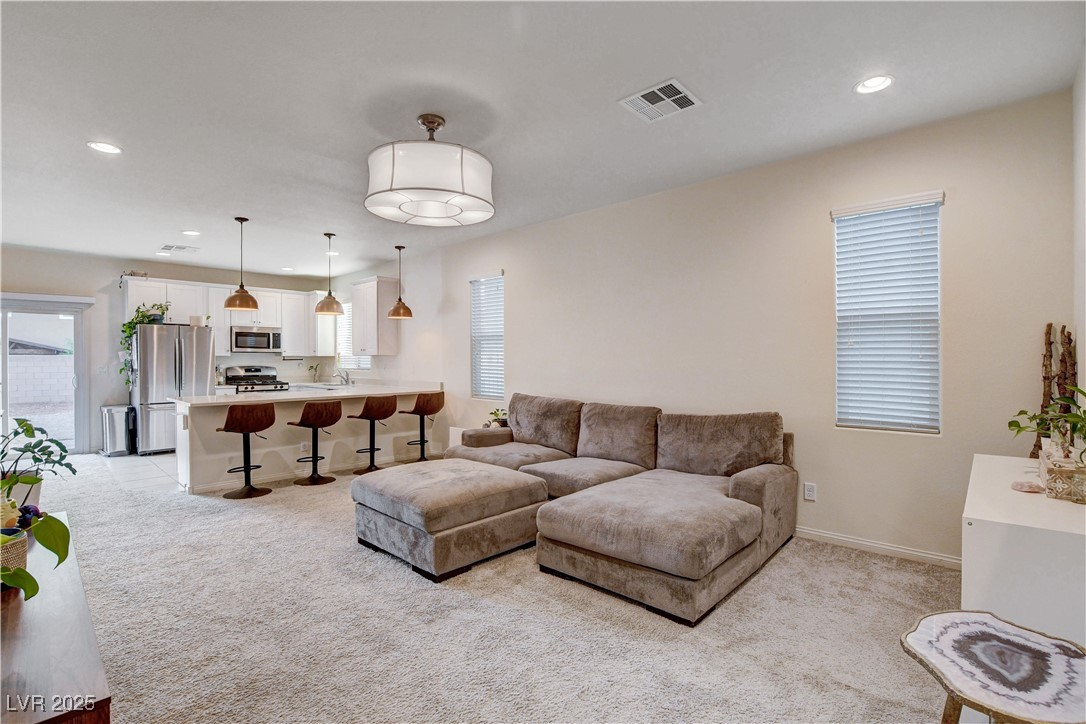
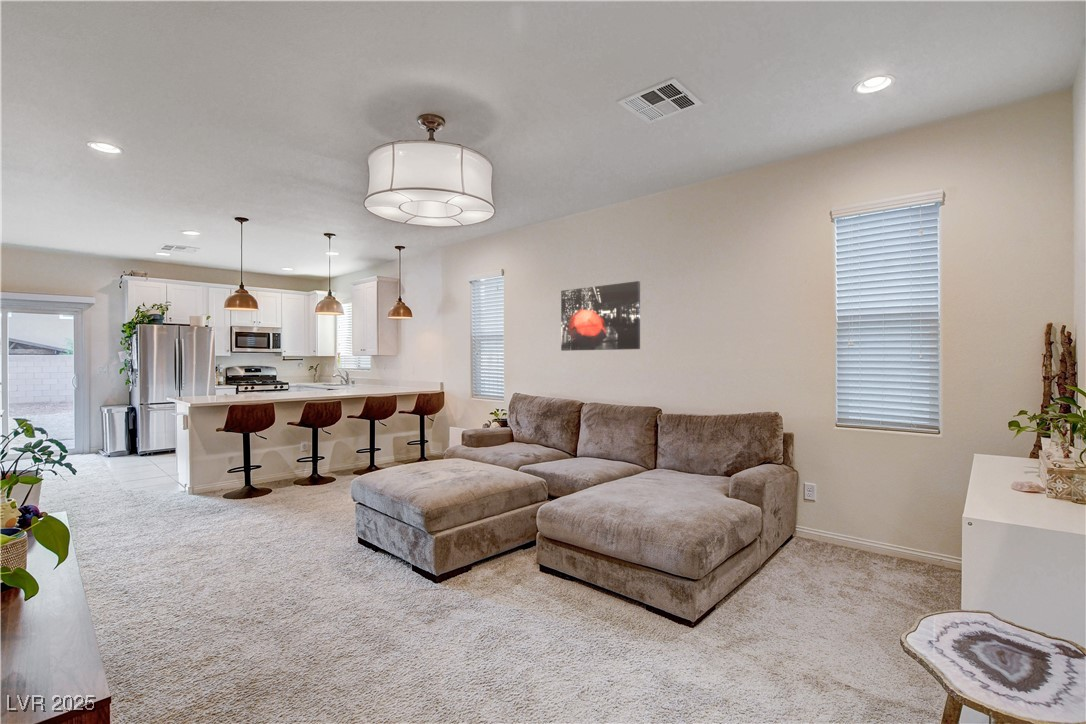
+ wall art [560,280,641,352]
